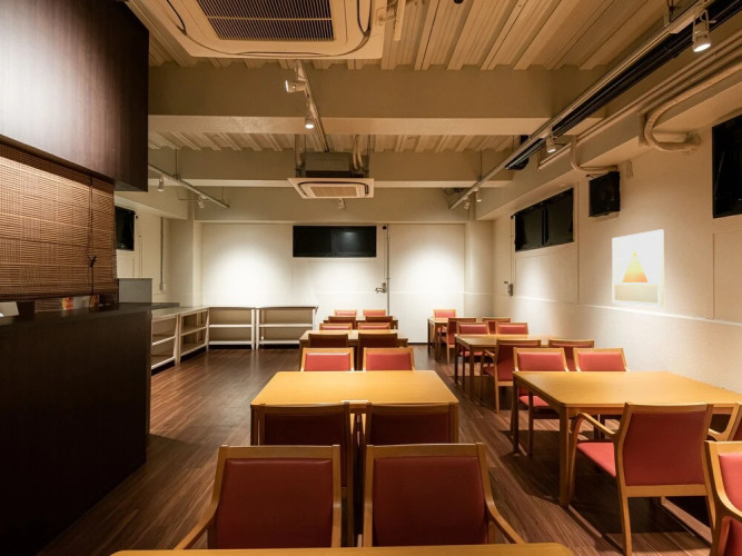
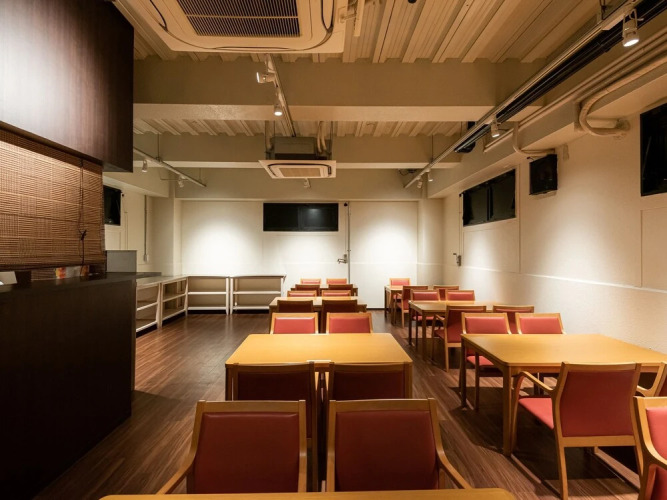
- wall art [611,229,665,308]
